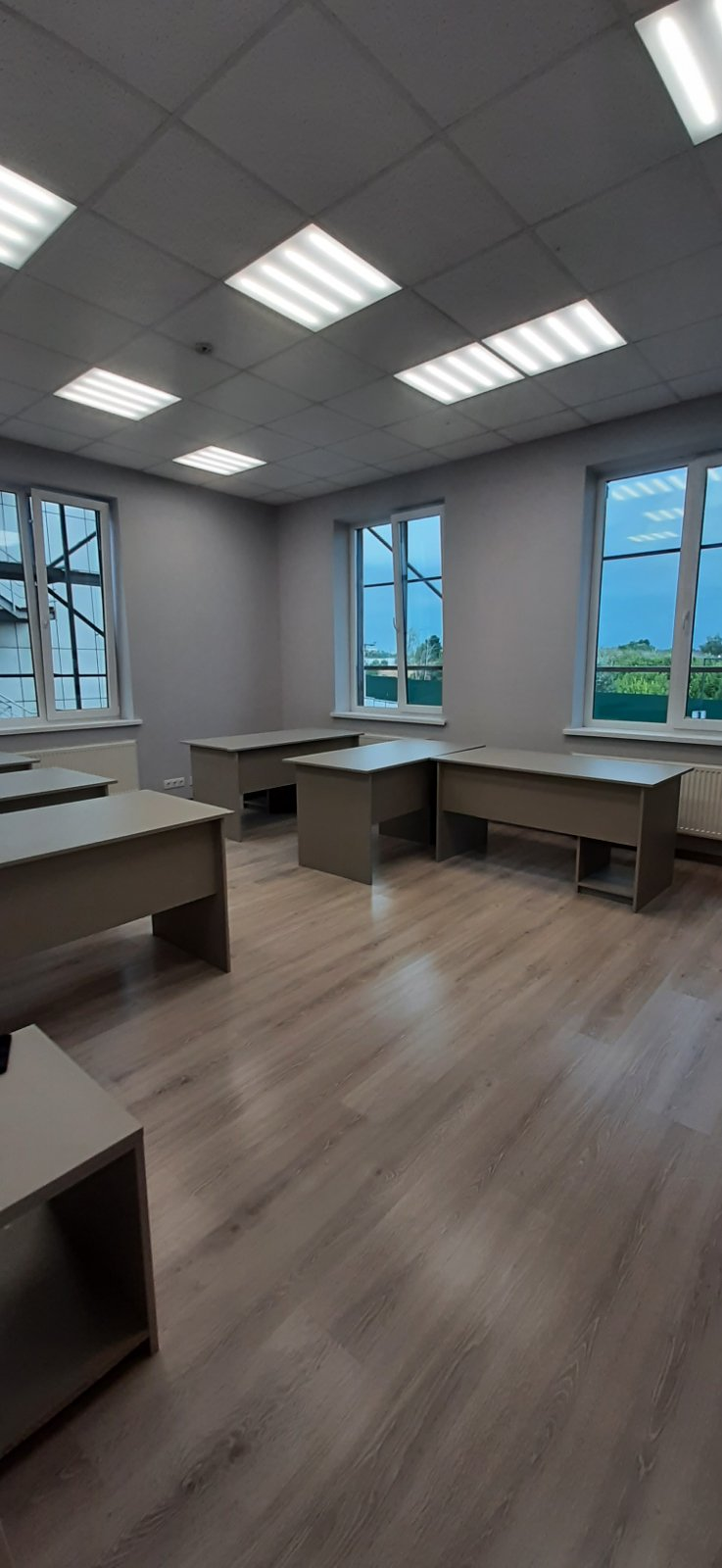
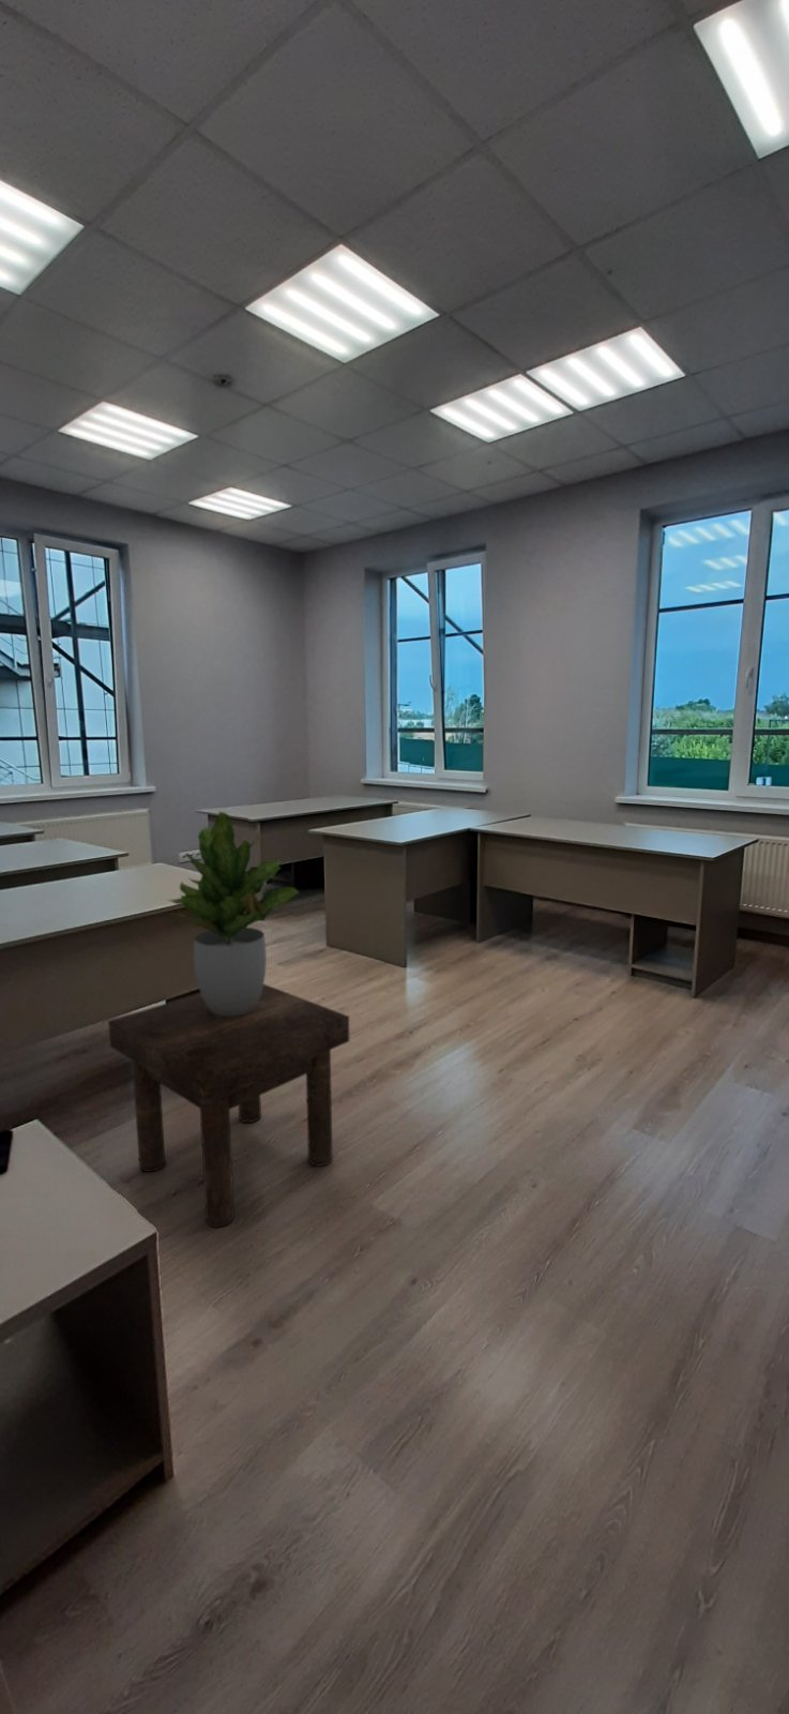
+ stool [107,984,350,1229]
+ potted plant [167,811,299,1016]
